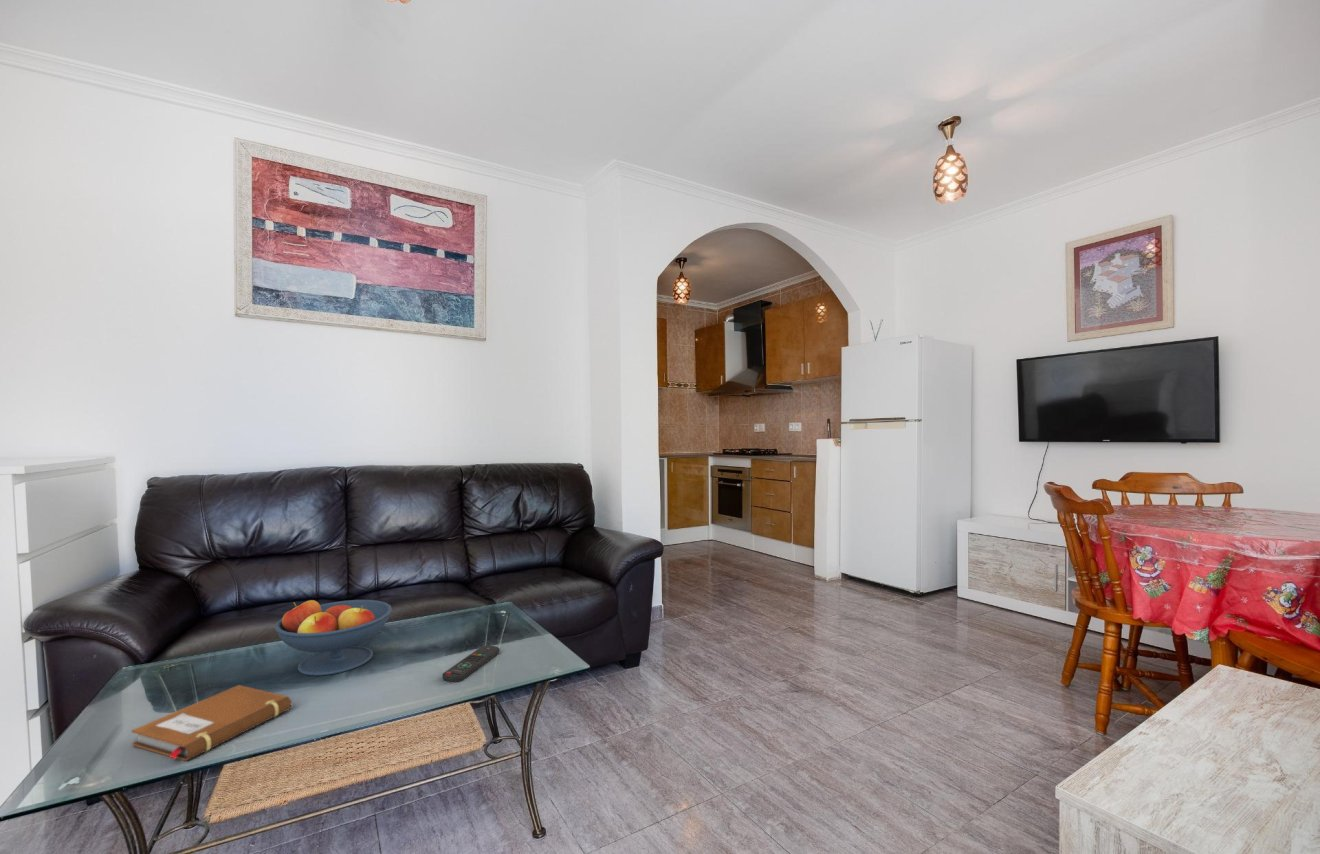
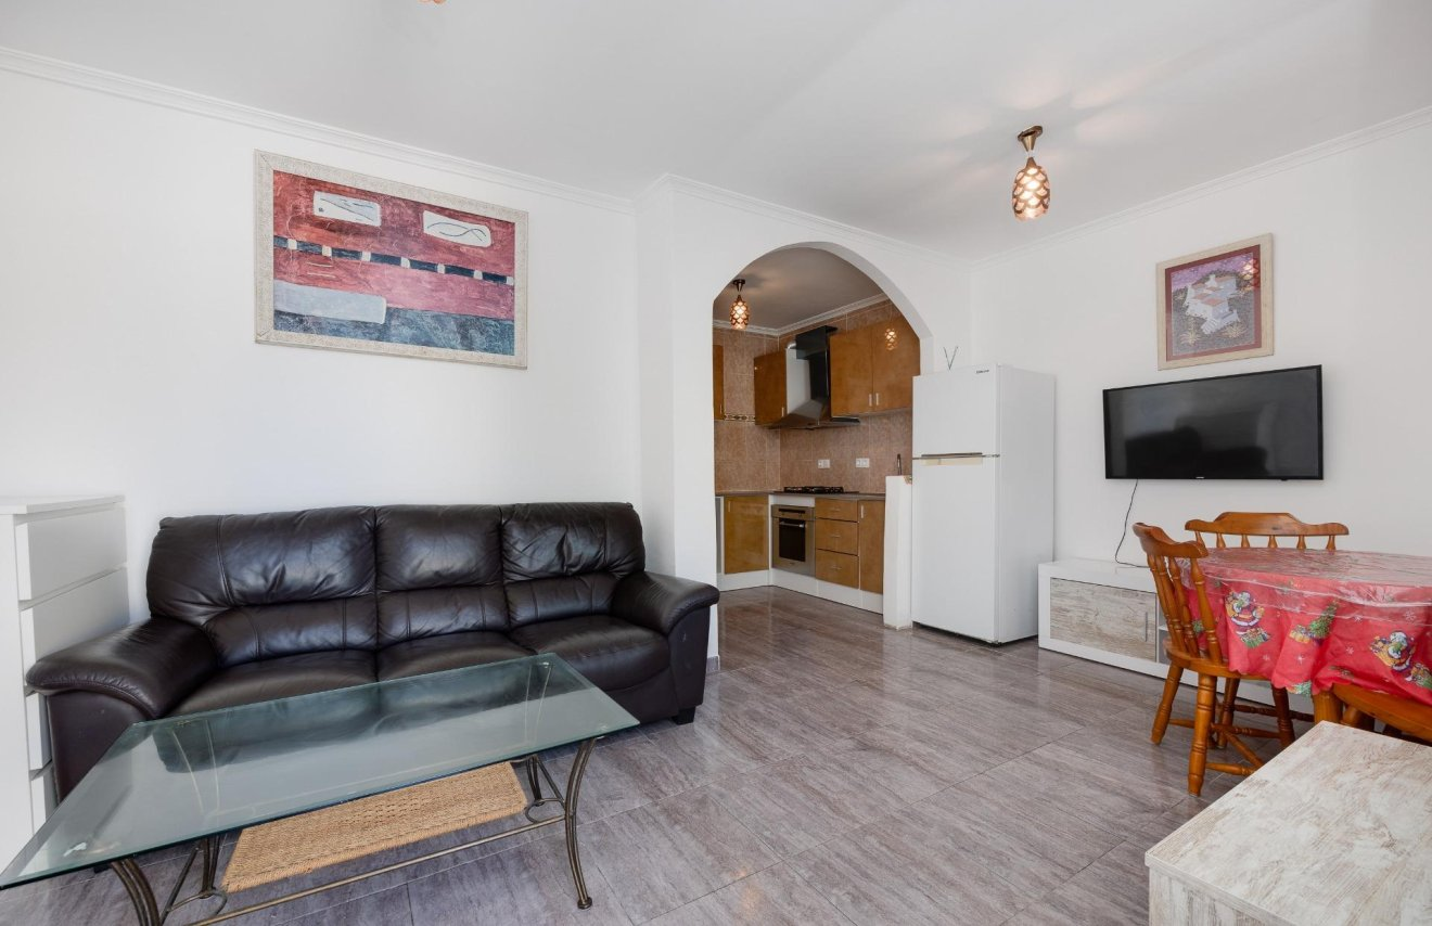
- notebook [130,684,292,762]
- remote control [441,645,500,683]
- fruit bowl [274,599,393,677]
